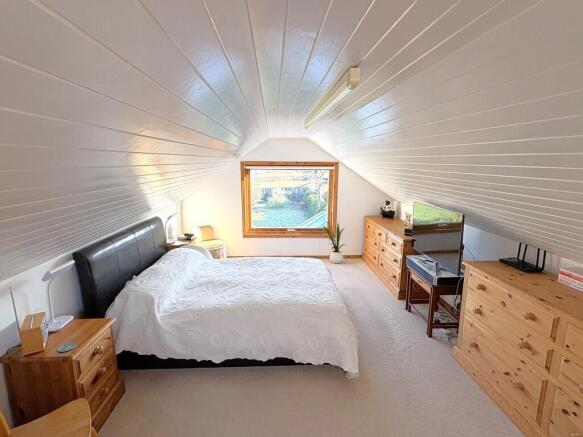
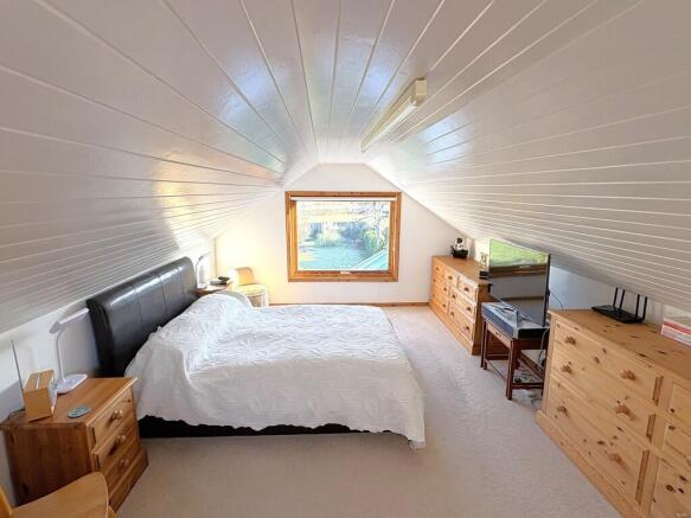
- house plant [321,219,346,264]
